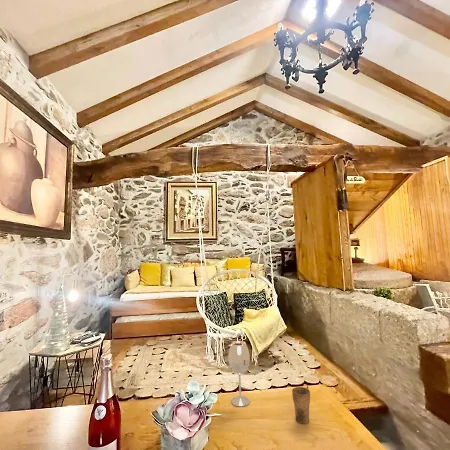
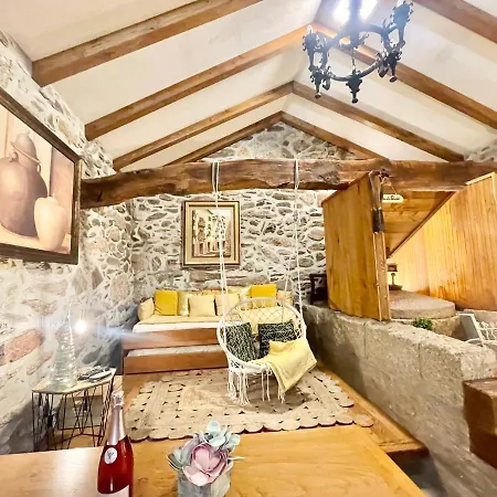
- wineglass [227,340,251,407]
- cup [291,385,311,425]
